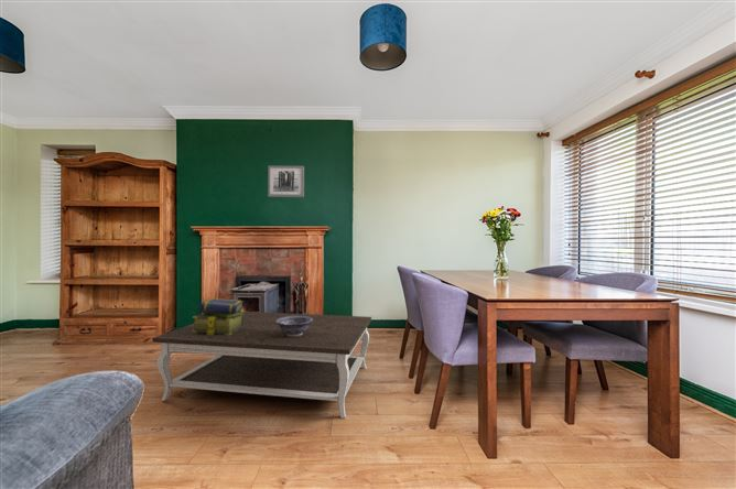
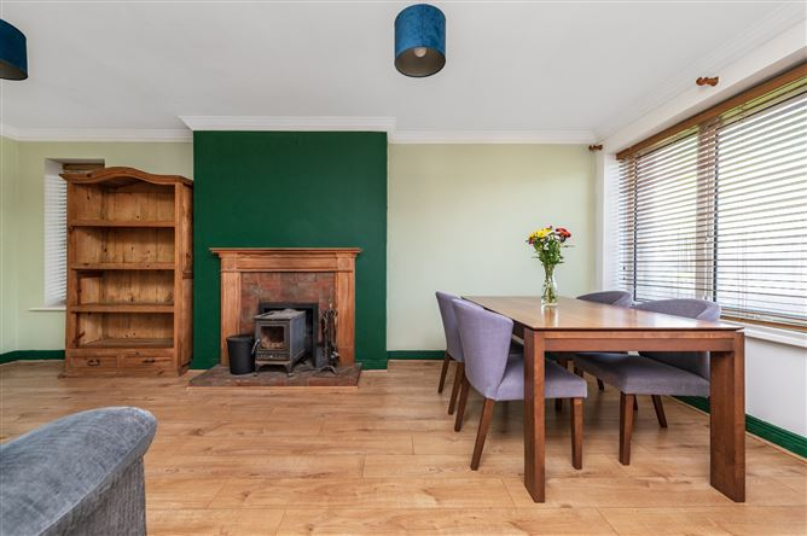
- stack of books [192,297,246,335]
- decorative bowl [275,316,313,336]
- wall art [267,164,305,198]
- coffee table [151,311,372,420]
